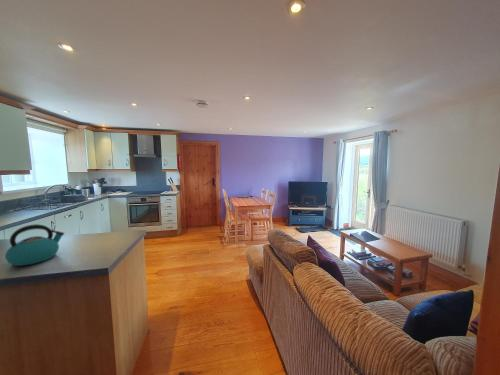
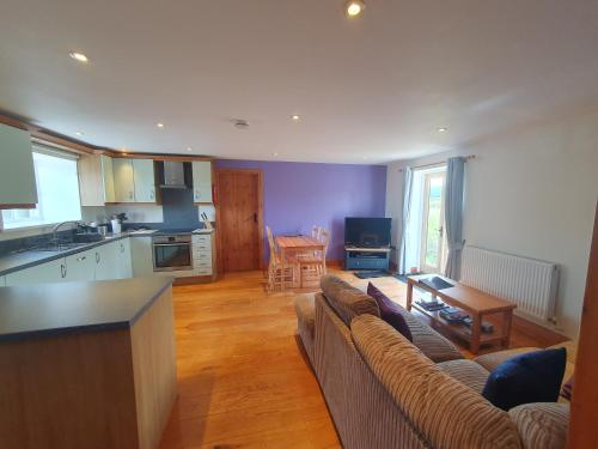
- kettle [4,223,65,267]
